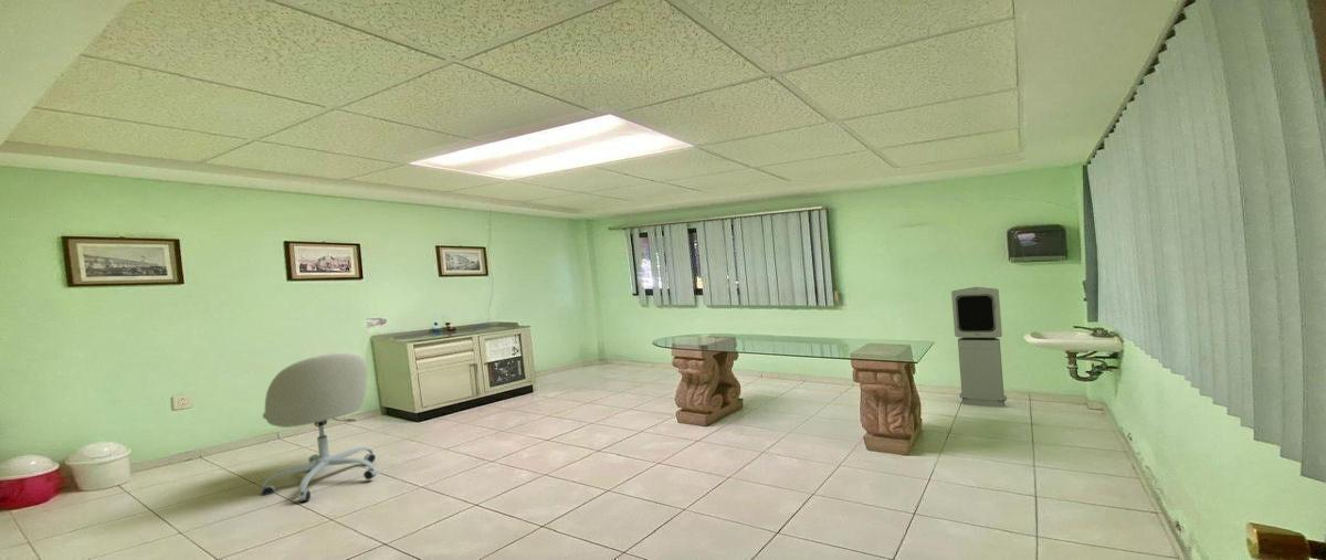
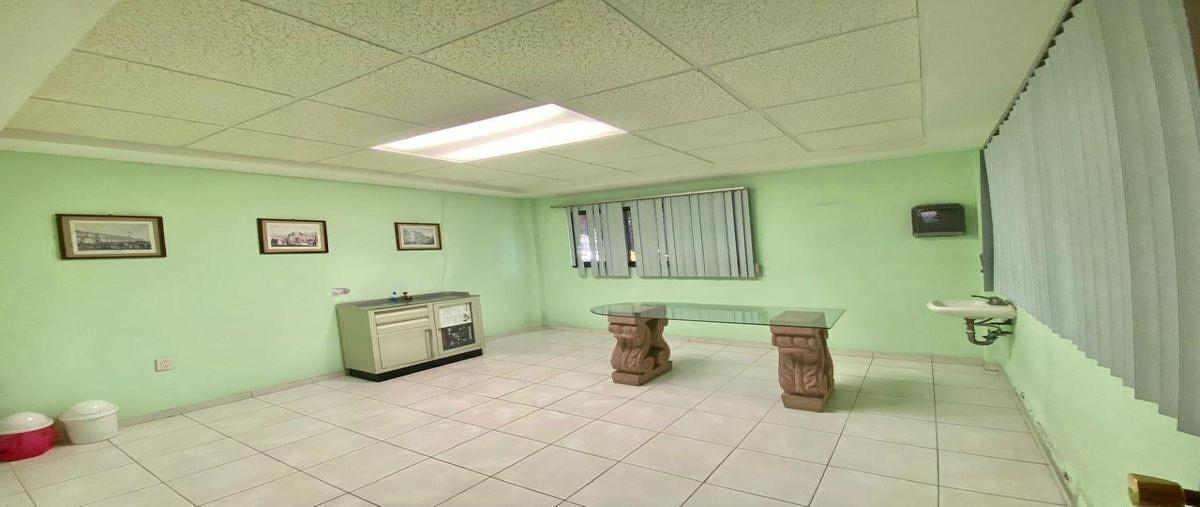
- air purifier [950,286,1008,408]
- office chair [260,351,378,504]
